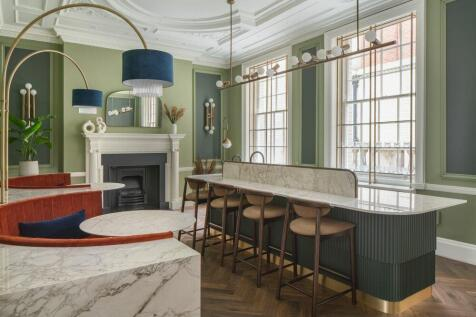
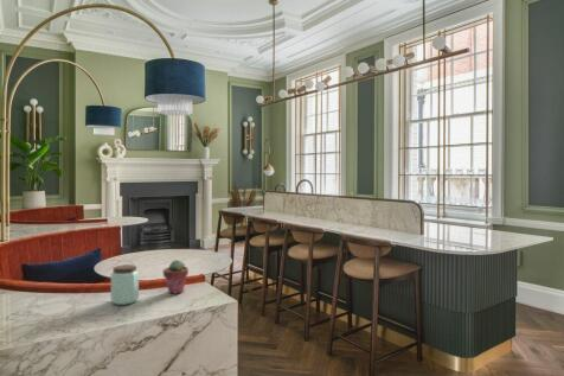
+ peanut butter [110,263,140,306]
+ potted succulent [162,259,190,295]
